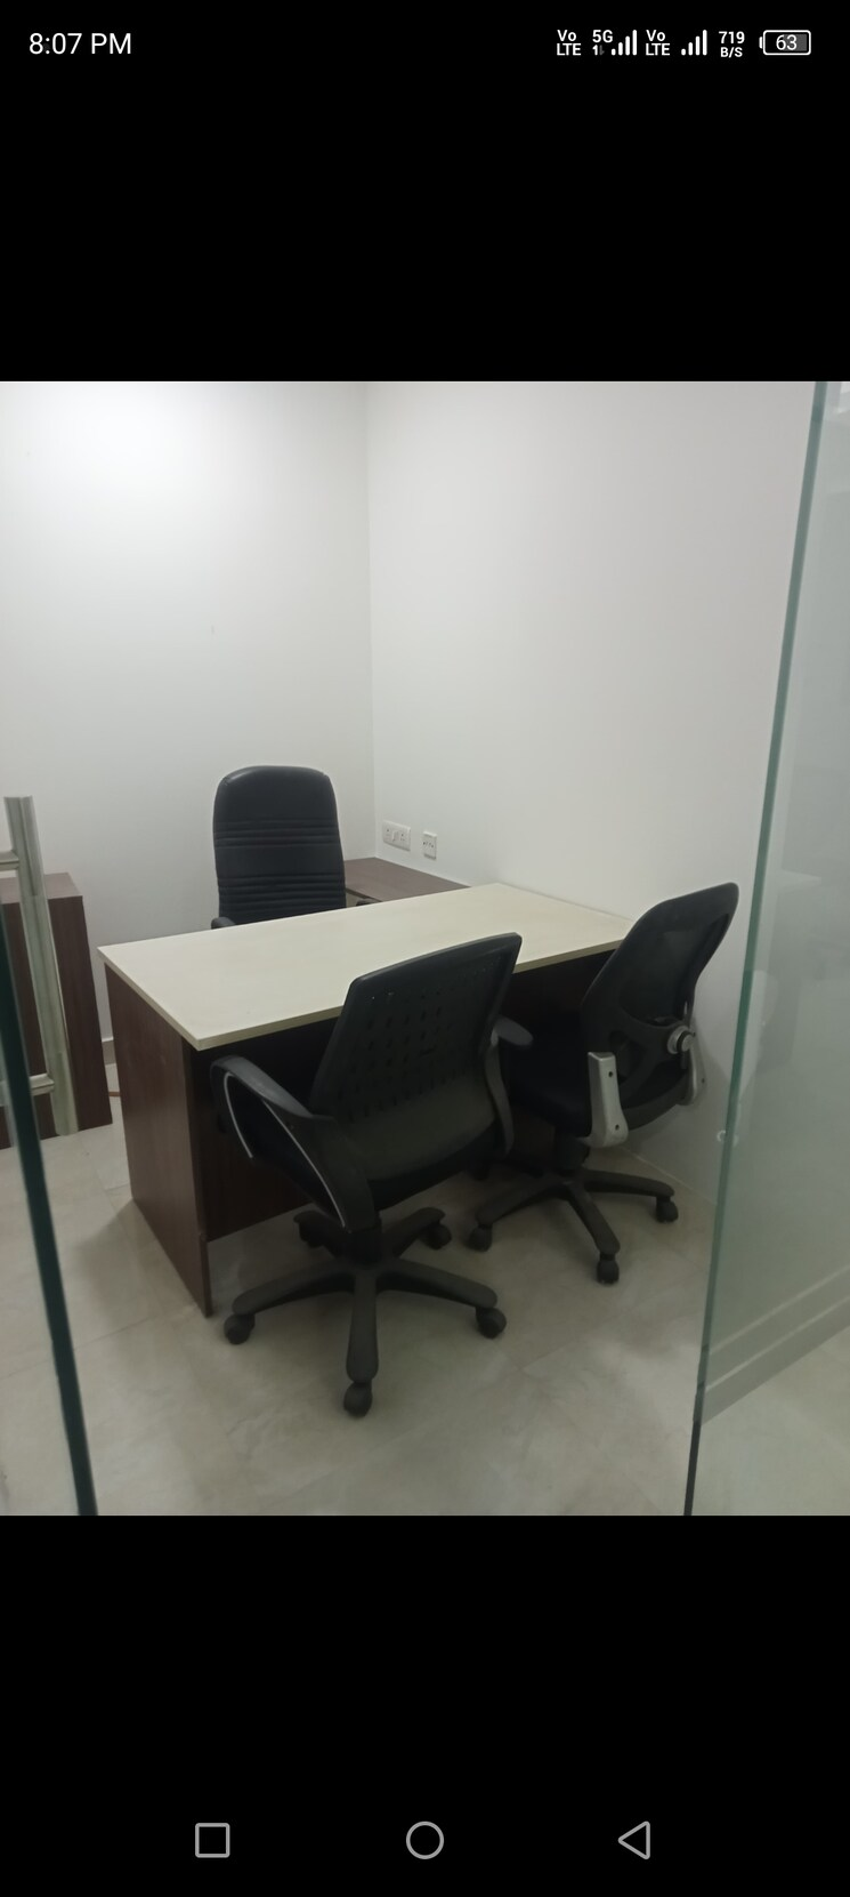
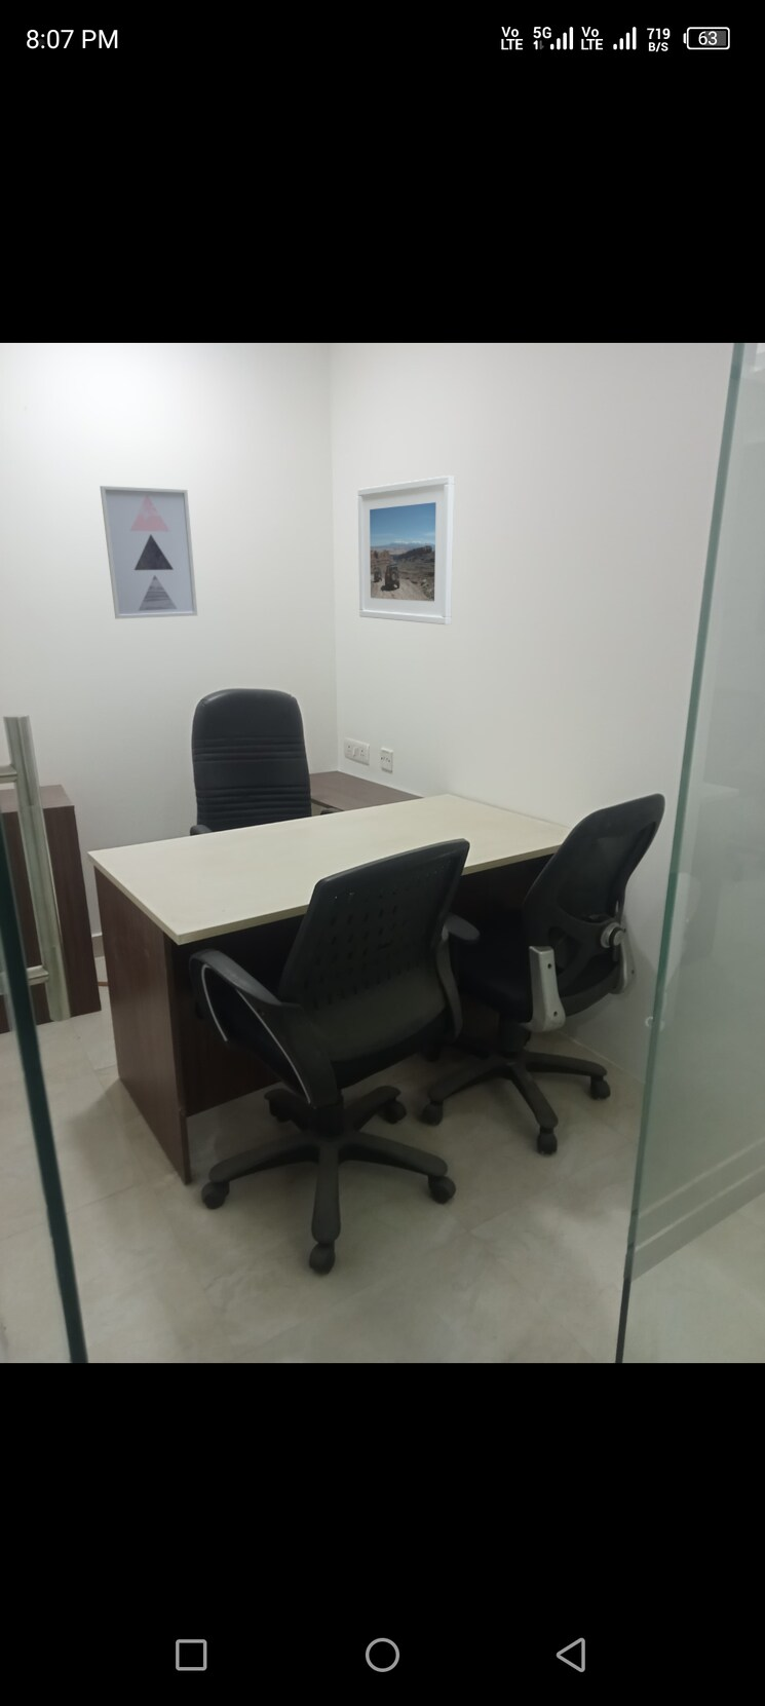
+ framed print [357,474,456,626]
+ wall art [99,485,198,619]
